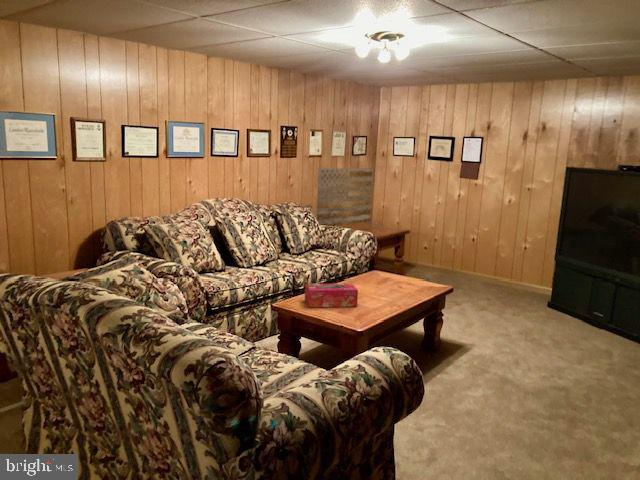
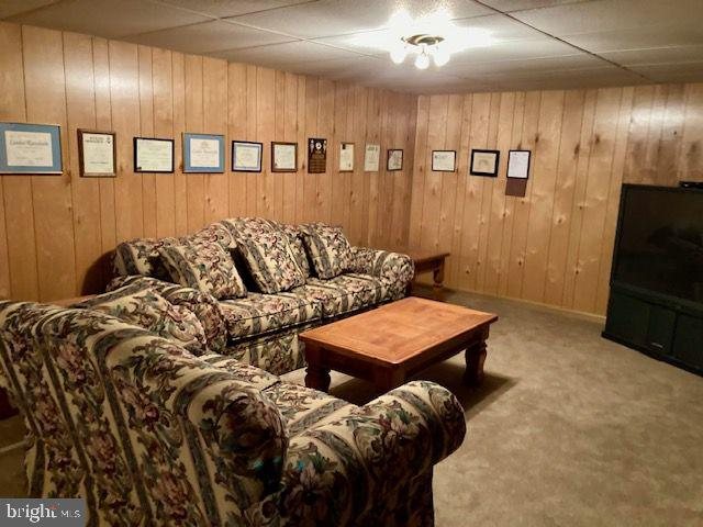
- tissue box [304,282,359,308]
- wall art [316,167,374,227]
